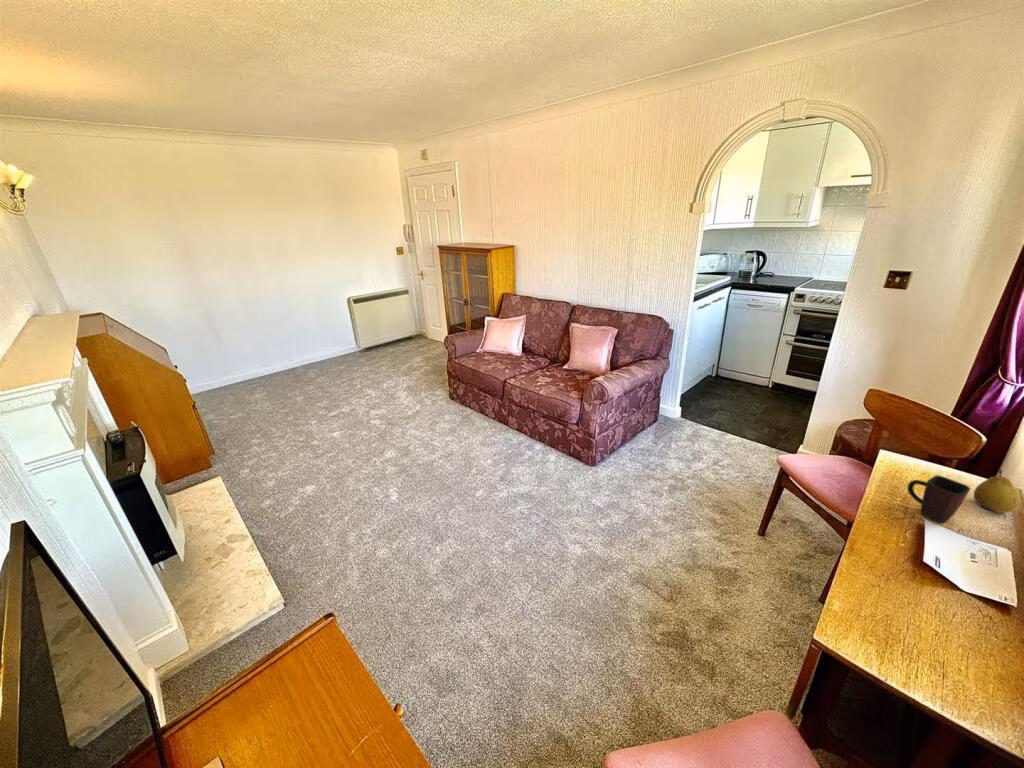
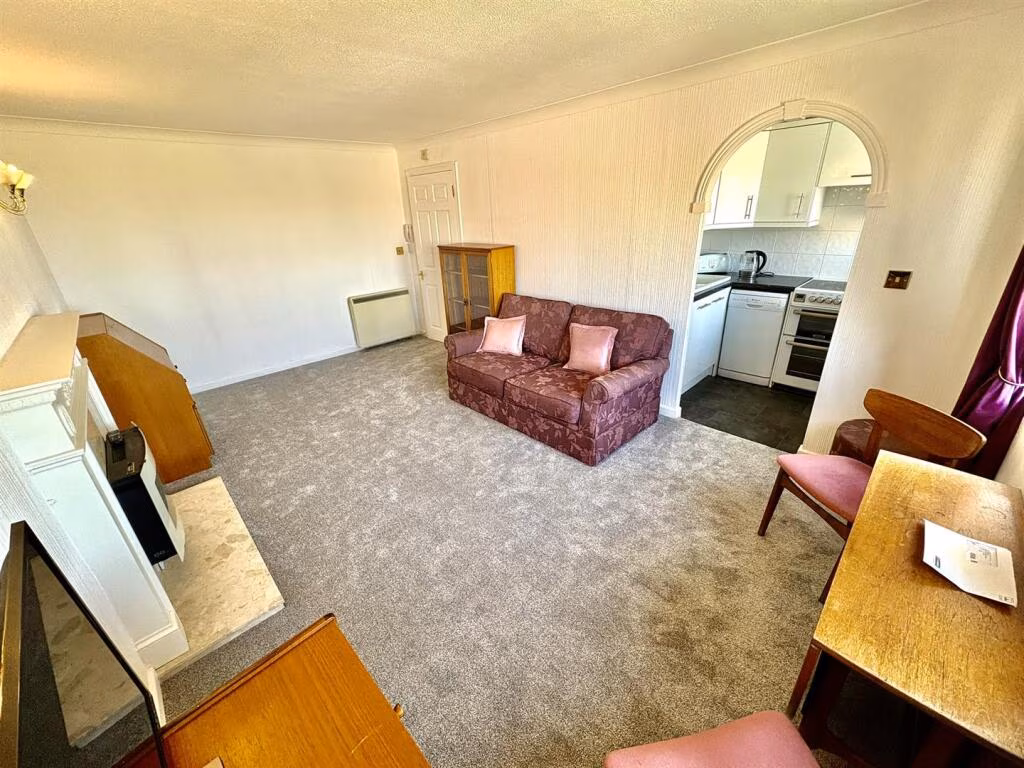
- fruit [973,468,1021,514]
- mug [907,475,971,524]
